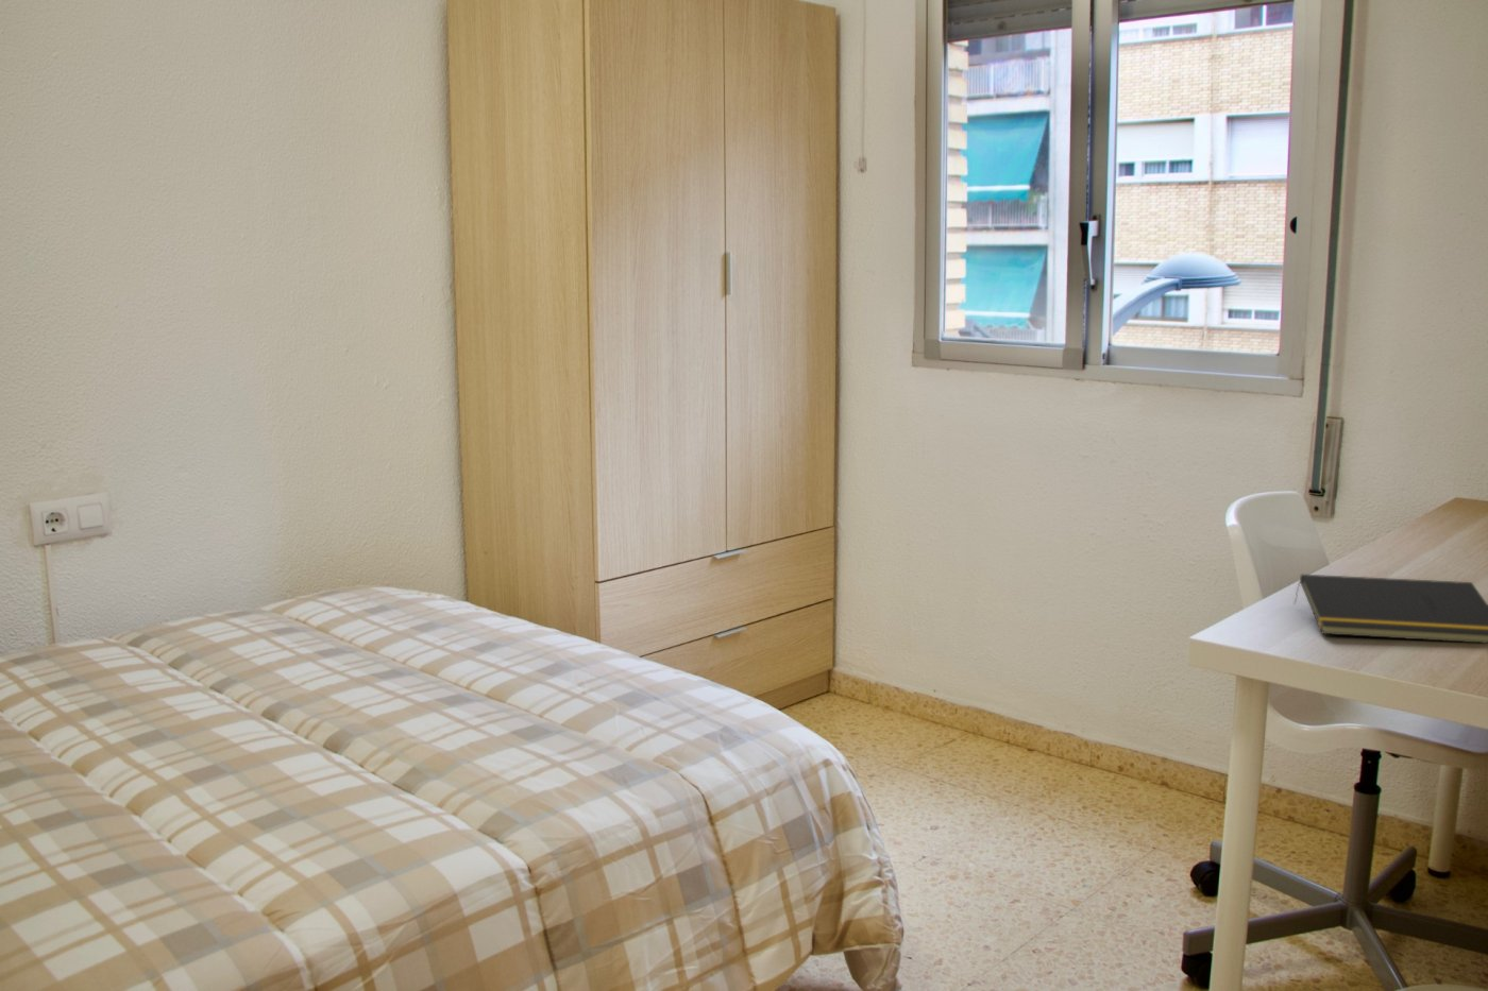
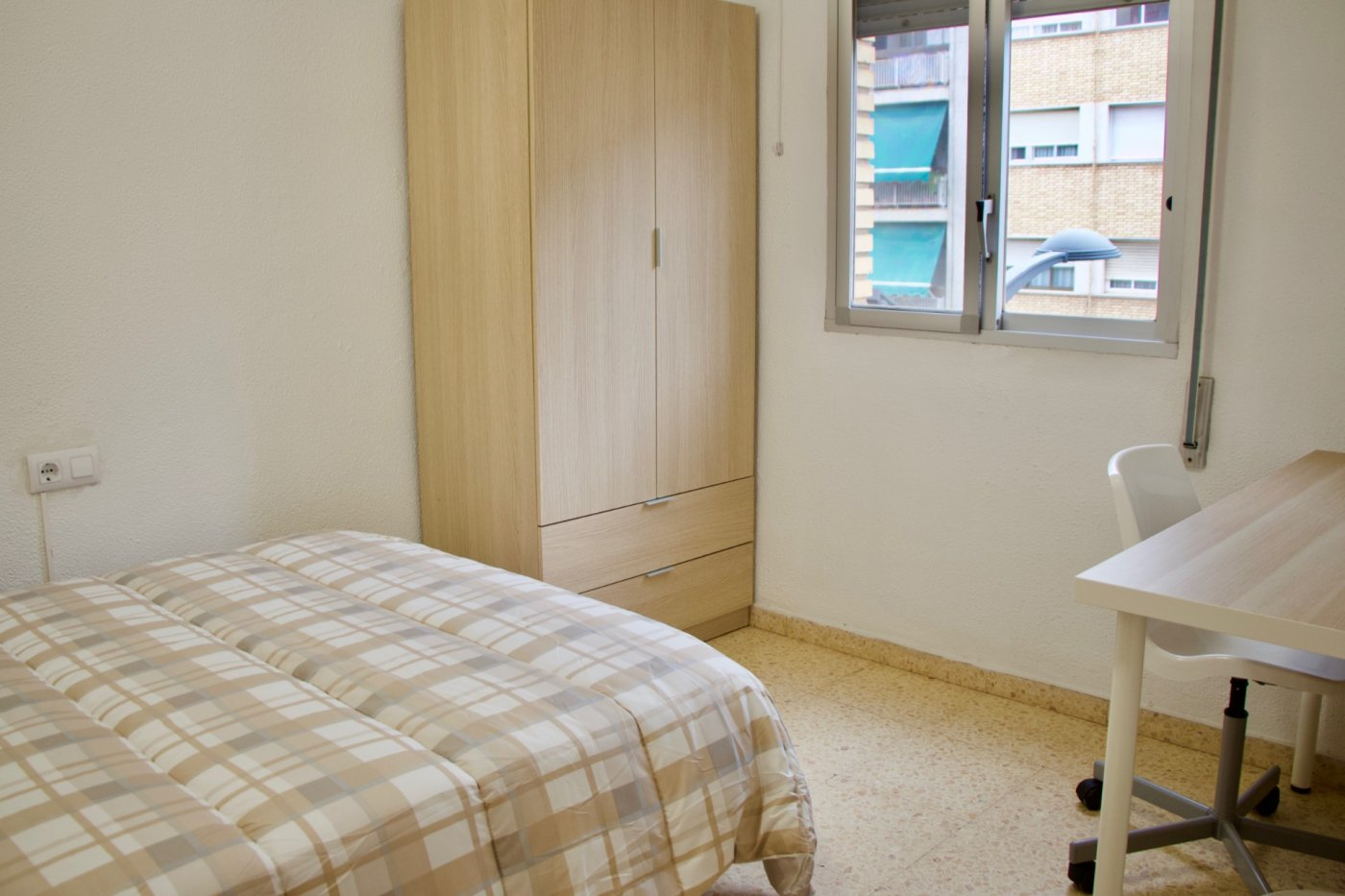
- notepad [1292,574,1488,645]
